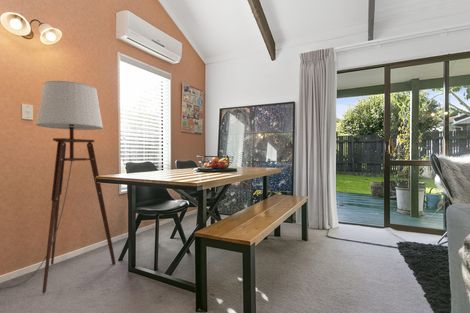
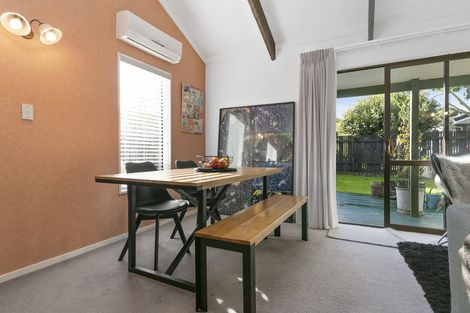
- floor lamp [0,80,117,294]
